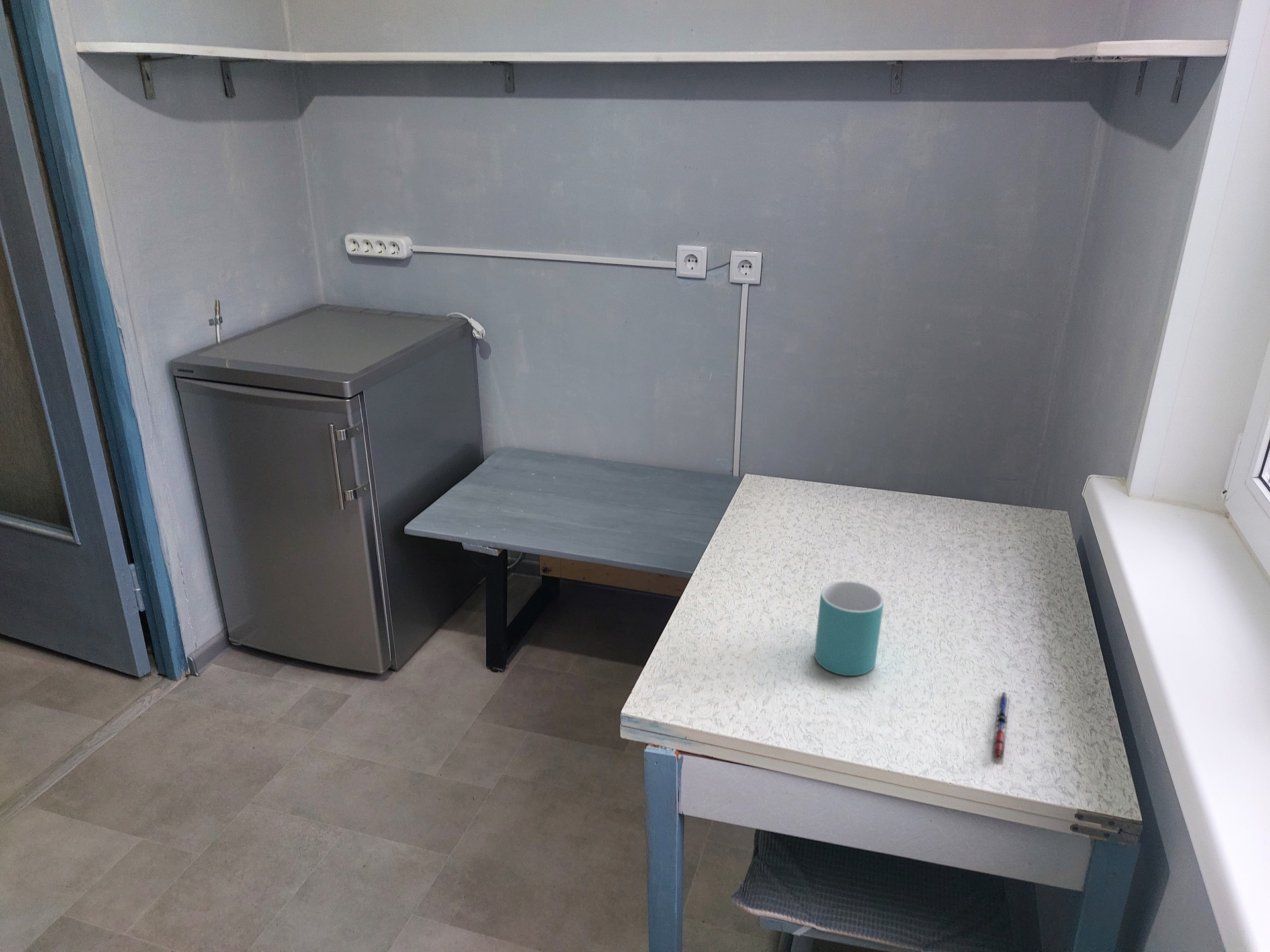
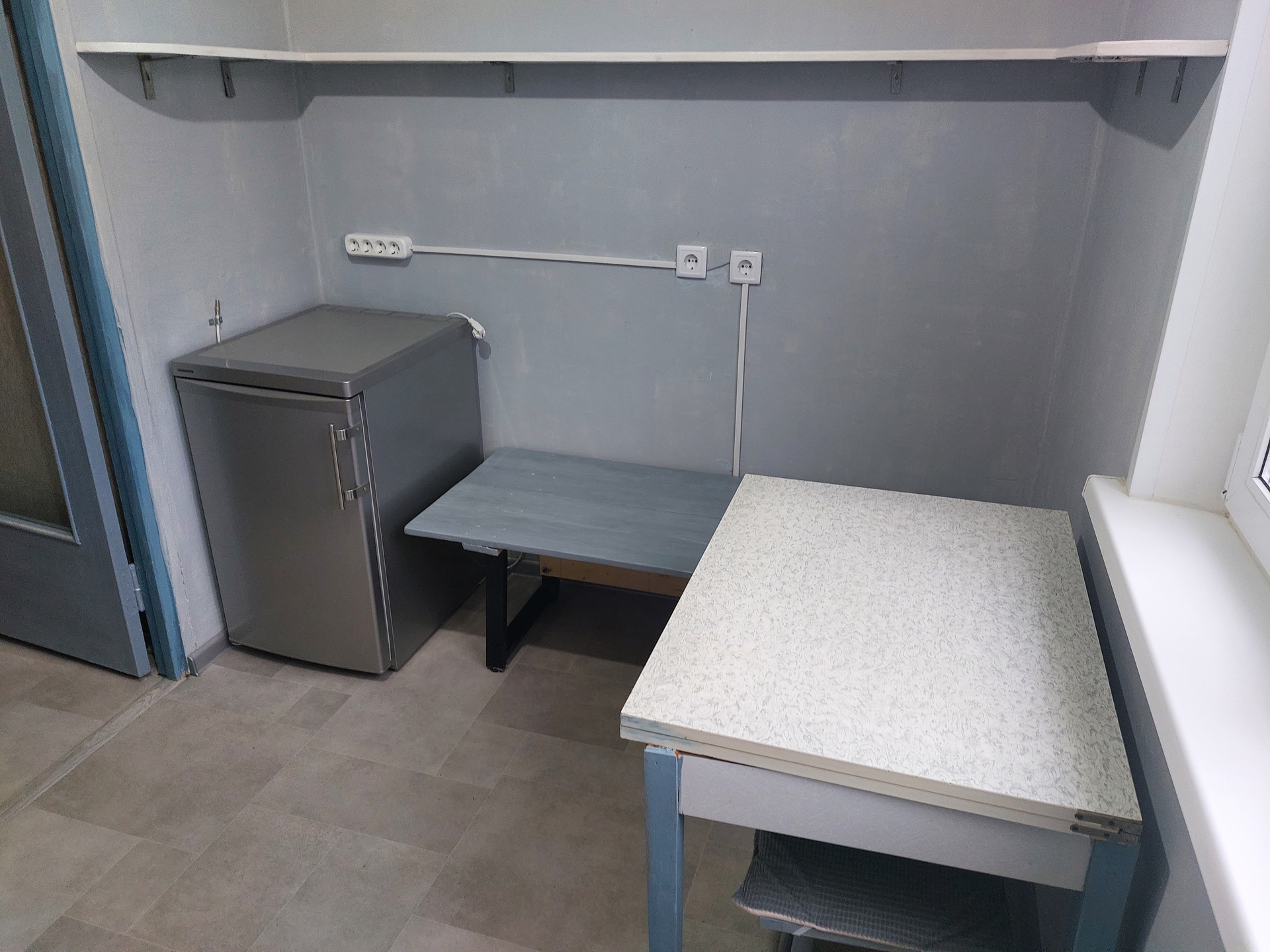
- mug [814,580,884,676]
- pen [991,692,1010,760]
